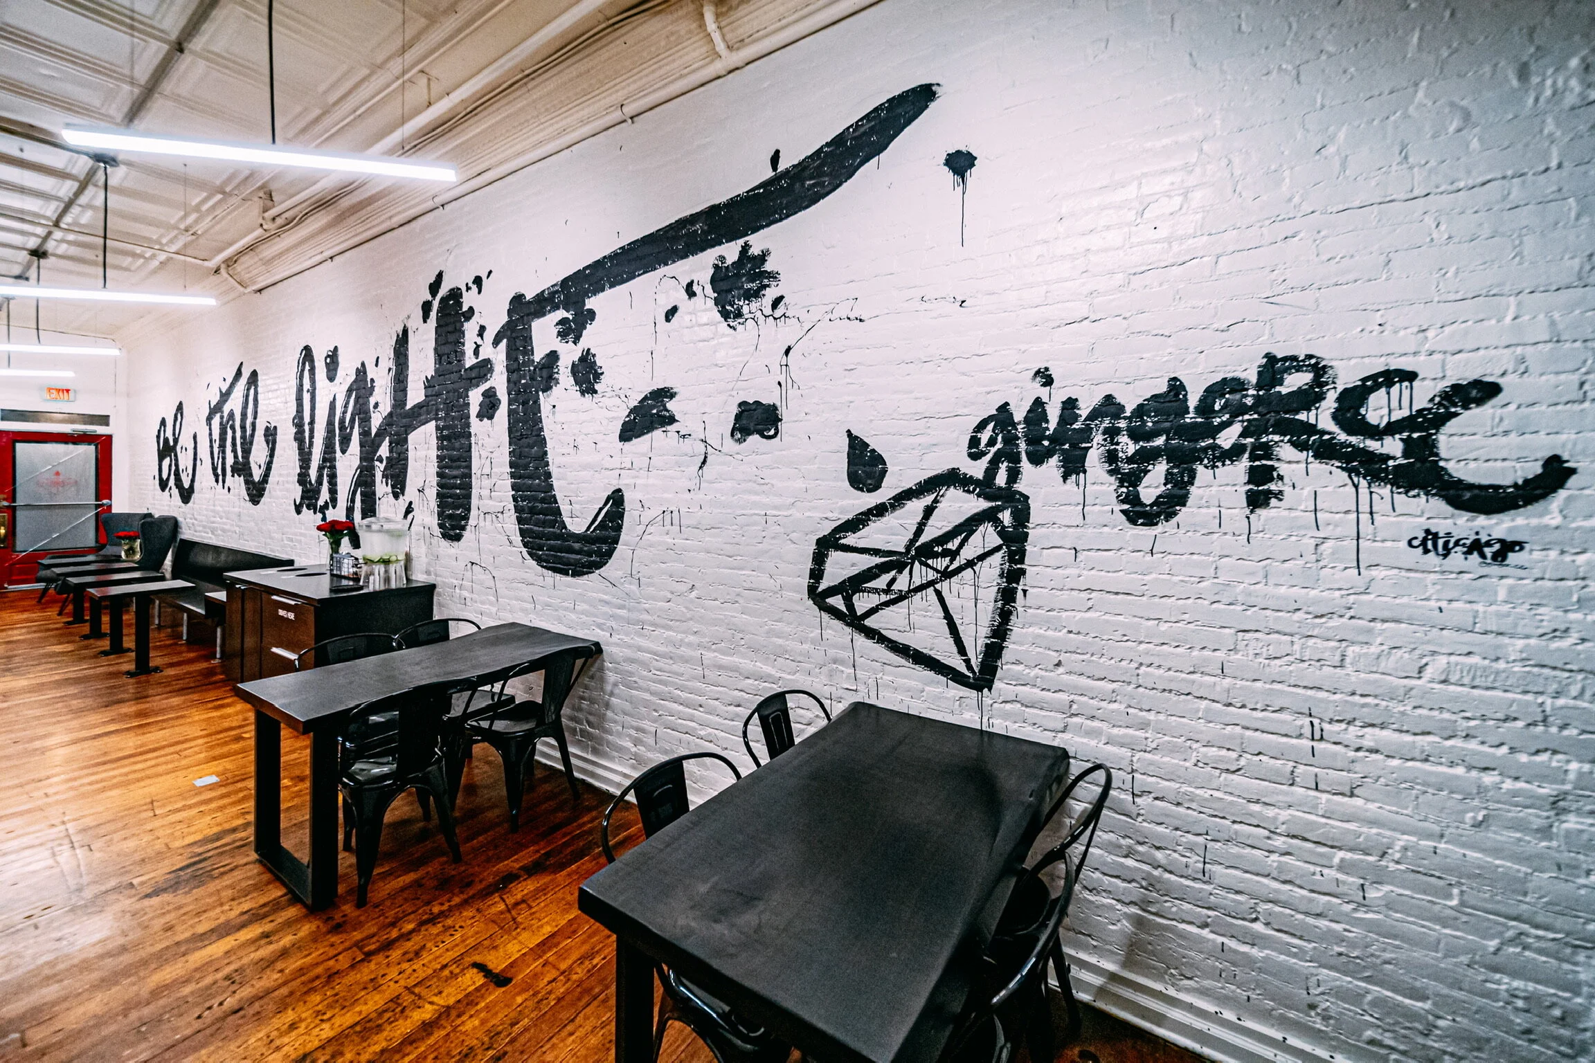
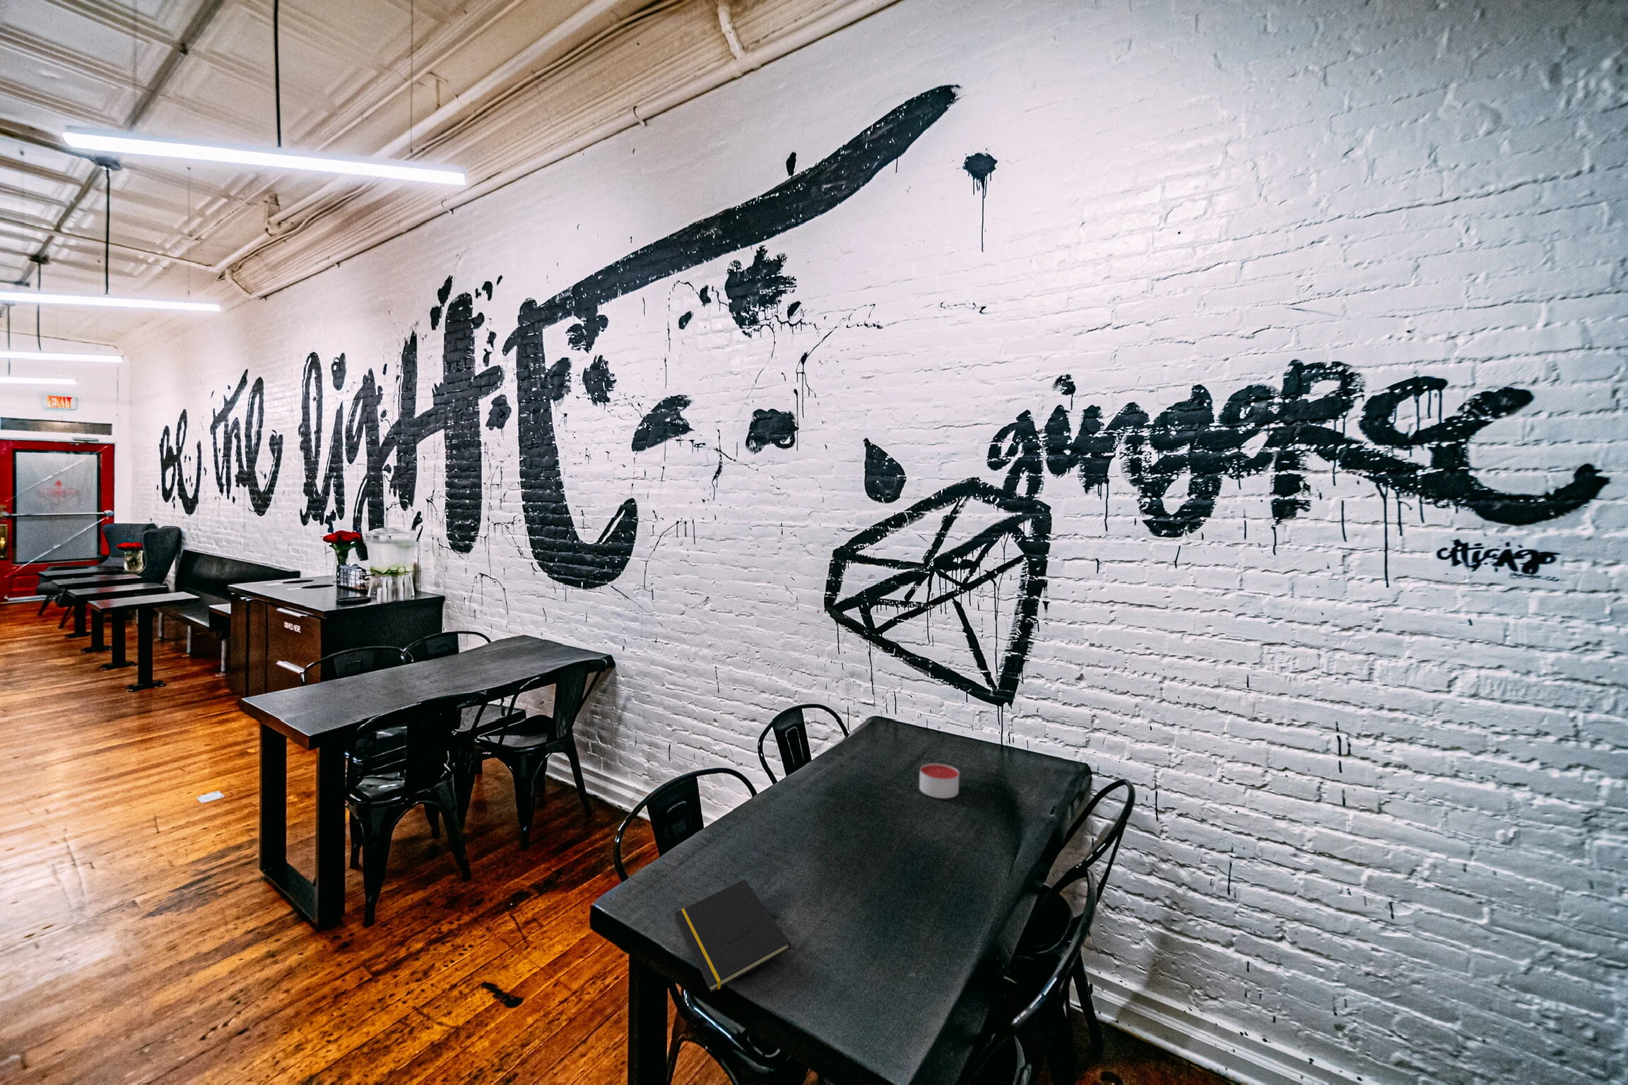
+ candle [918,763,961,799]
+ notepad [675,879,791,993]
